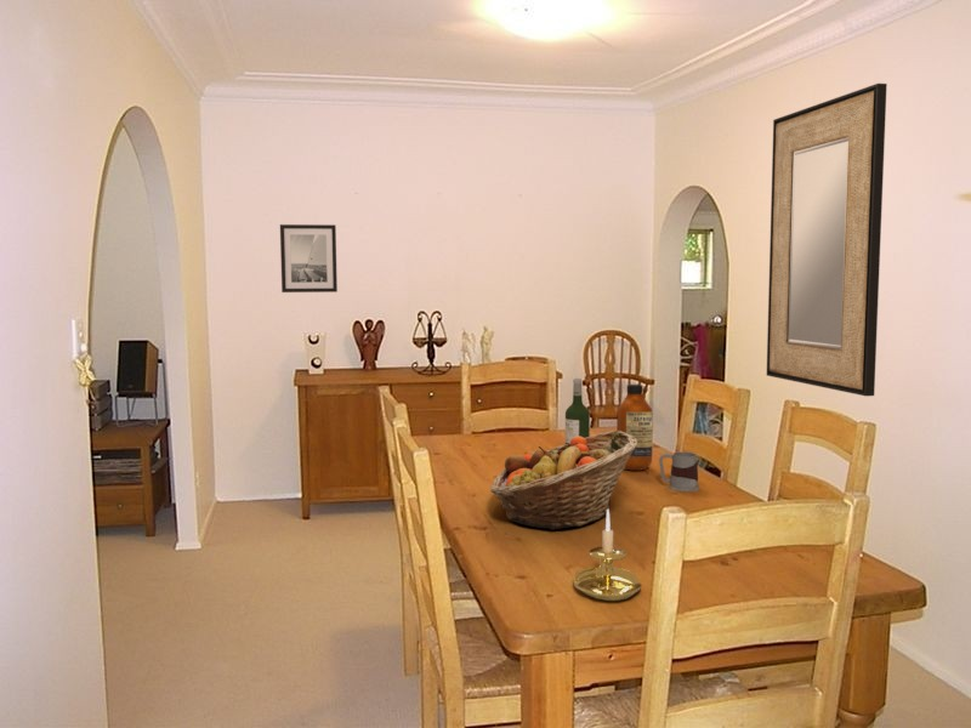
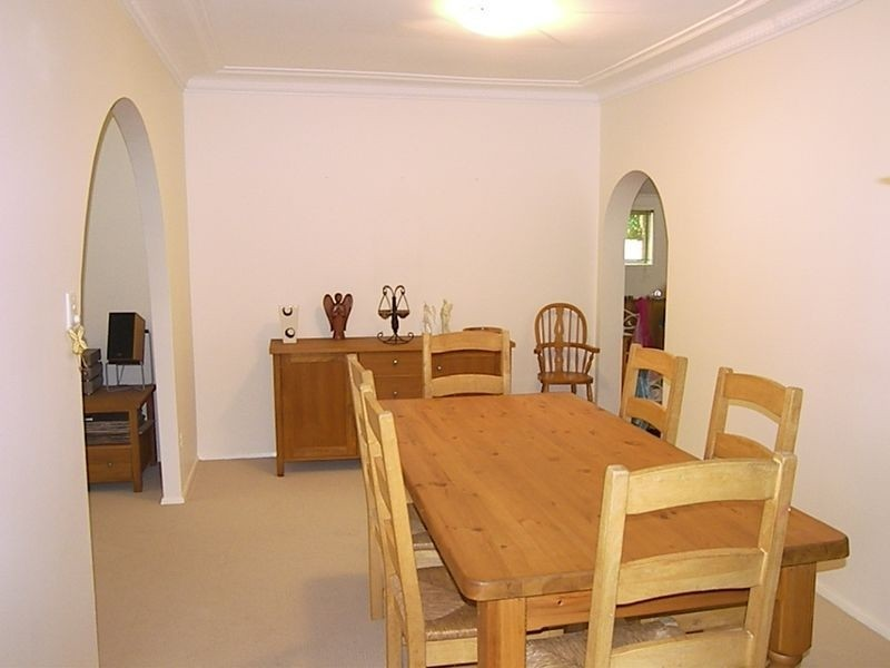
- mug [658,451,700,493]
- home mirror [766,83,888,398]
- candle holder [573,508,643,602]
- wall art [279,223,339,294]
- wine bottle [564,377,591,444]
- fruit basket [489,430,638,530]
- bottle [615,383,654,471]
